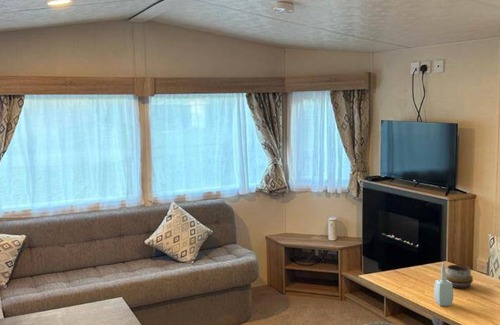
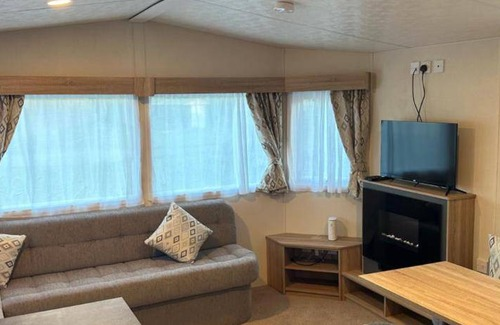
- nail polish bottle [433,262,454,307]
- decorative bowl [446,264,474,289]
